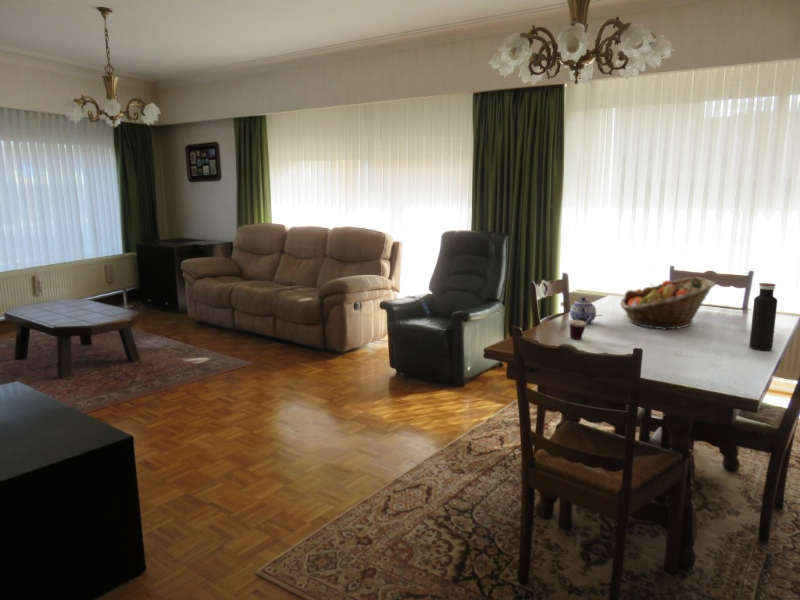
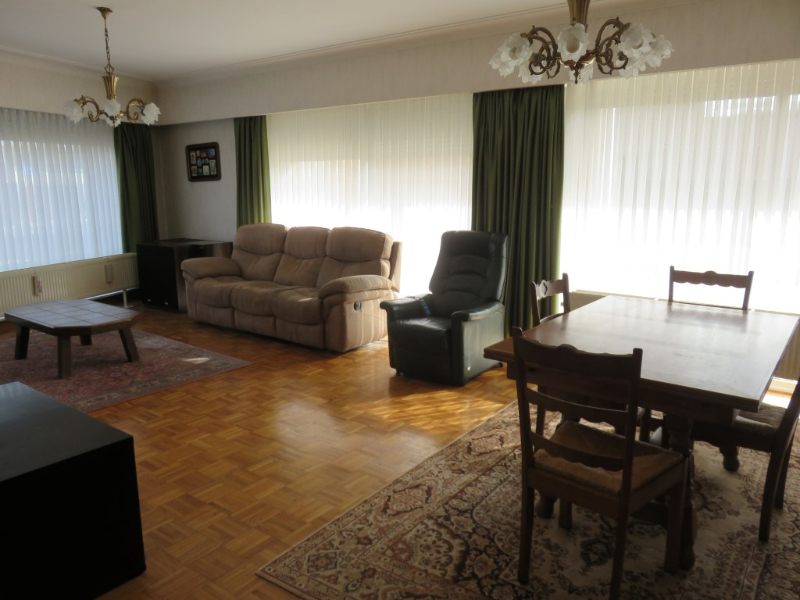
- fruit basket [619,276,716,331]
- cup [568,314,603,340]
- water bottle [748,282,778,351]
- teapot [569,296,597,324]
